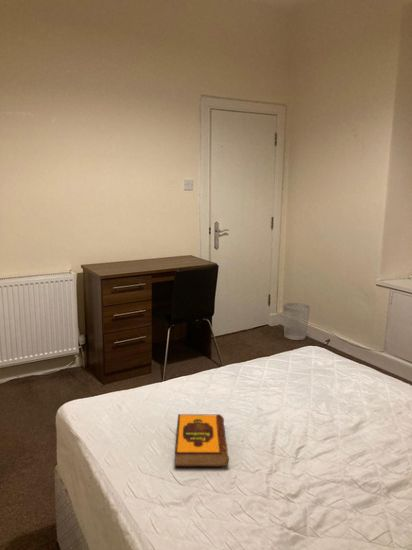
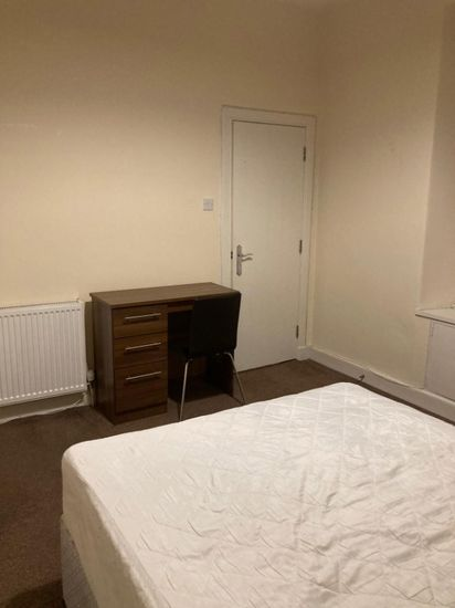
- hardback book [174,413,230,468]
- wastebasket [282,302,311,341]
